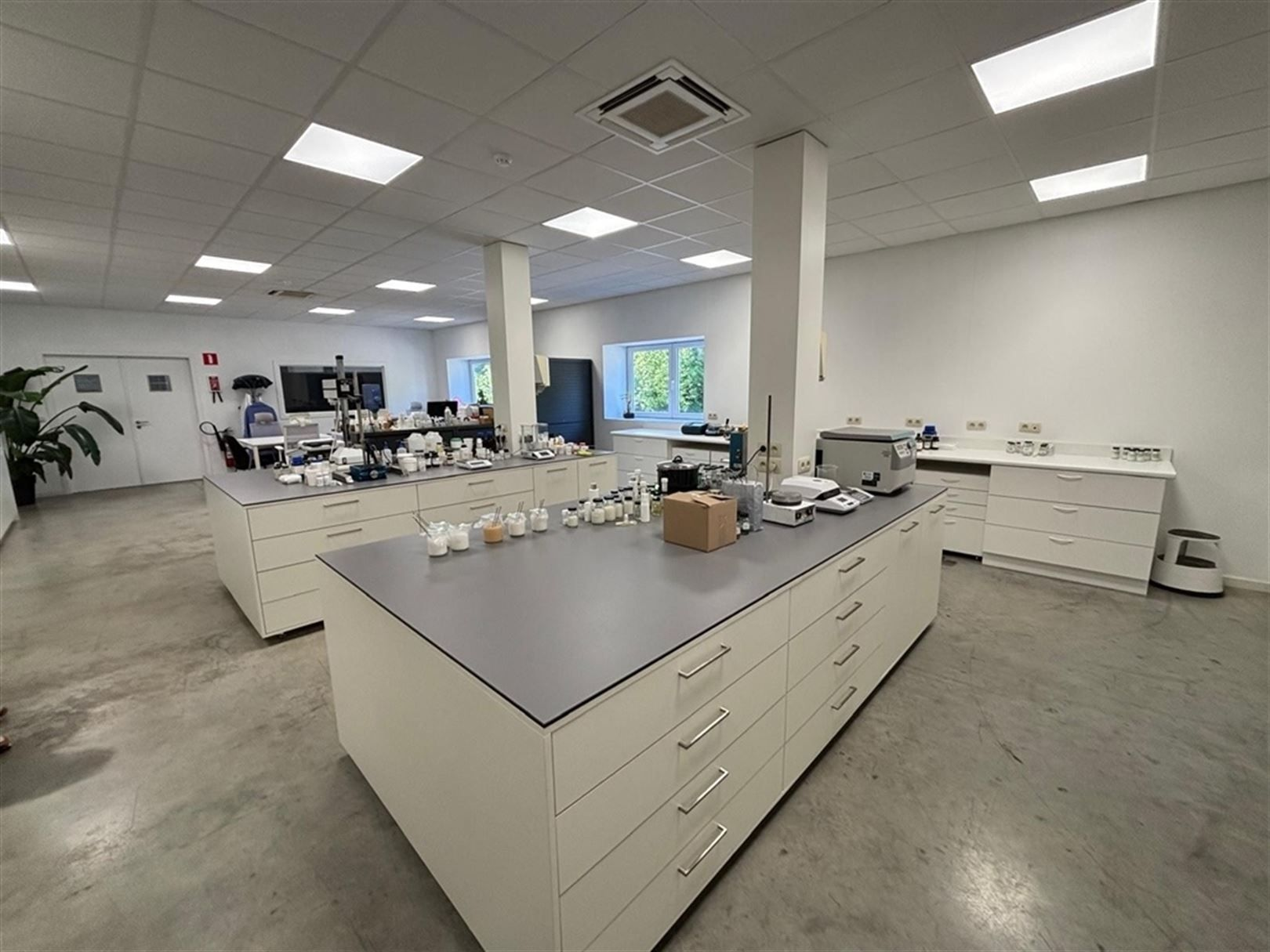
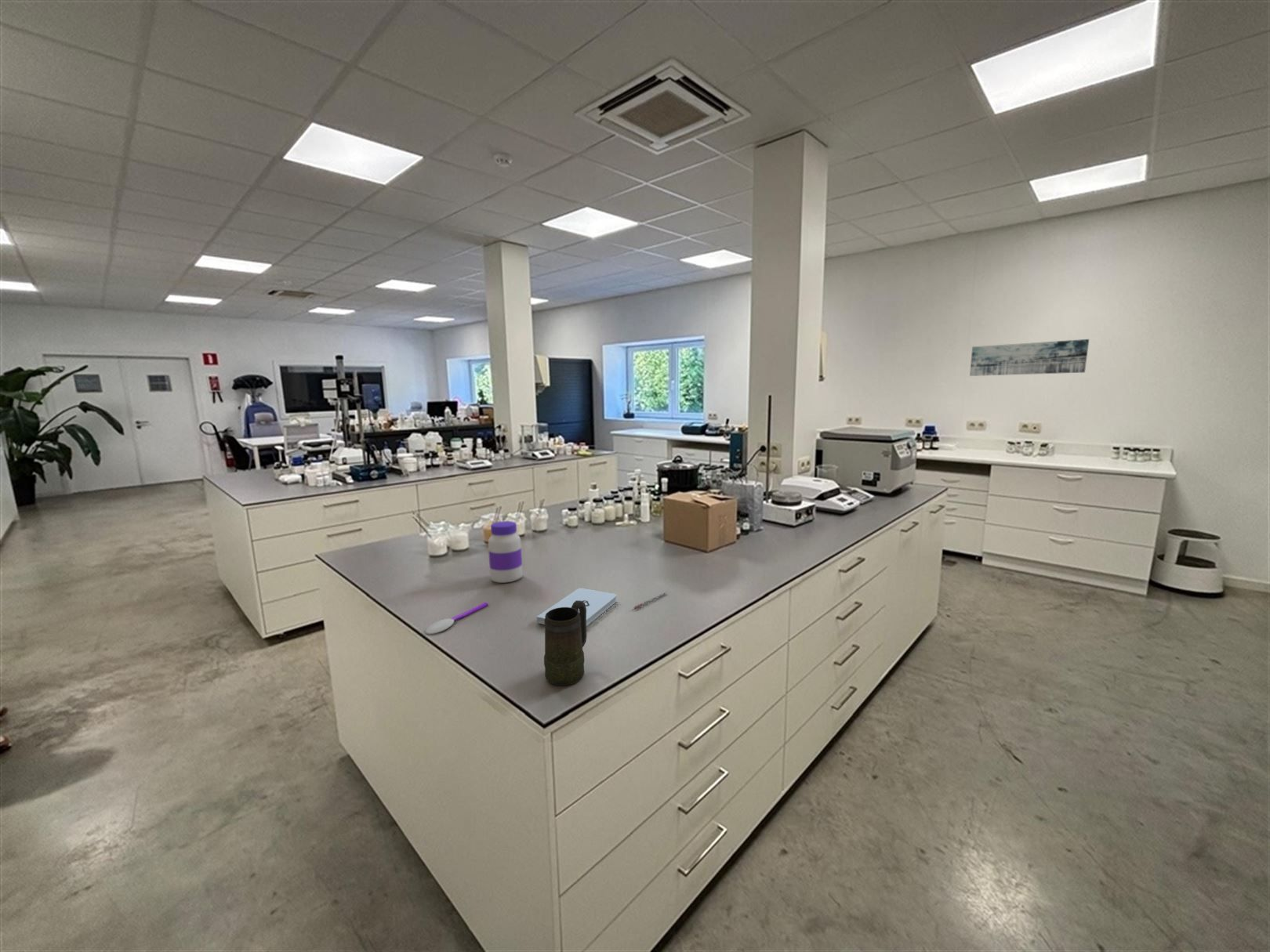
+ wall art [969,338,1090,377]
+ notepad [536,587,618,627]
+ spoon [425,602,489,635]
+ mug [543,600,587,686]
+ pen [633,592,668,610]
+ jar [488,520,524,584]
